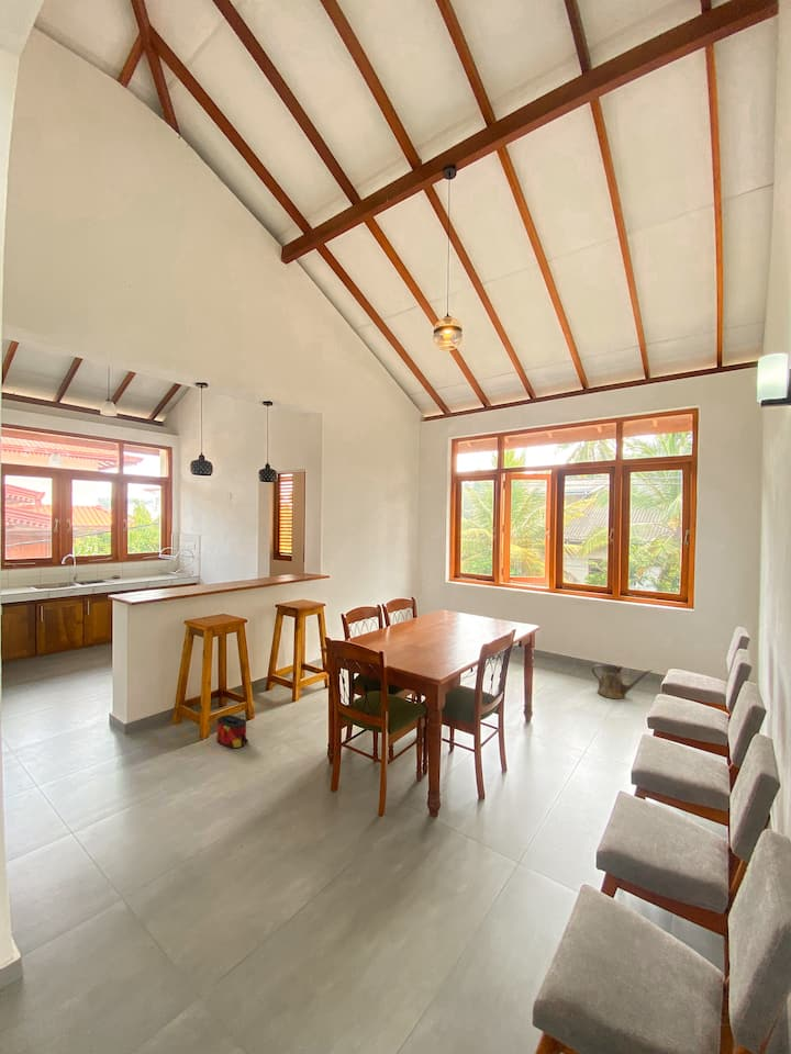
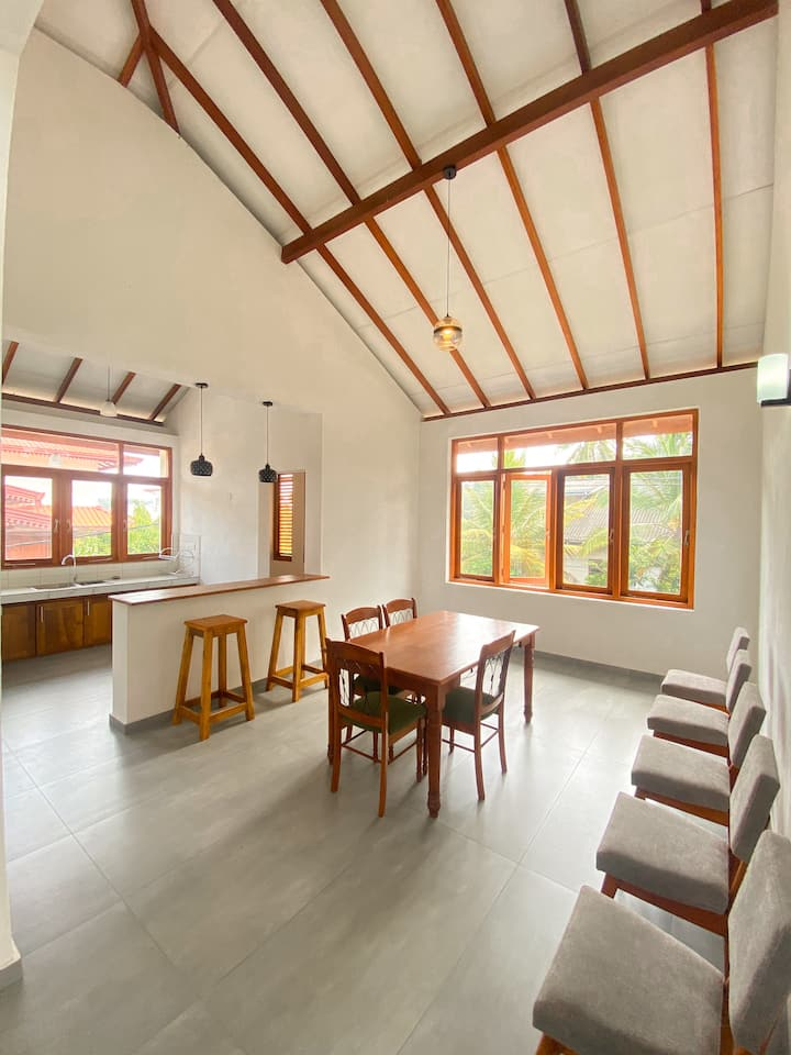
- bag [215,714,249,750]
- watering can [590,663,653,700]
